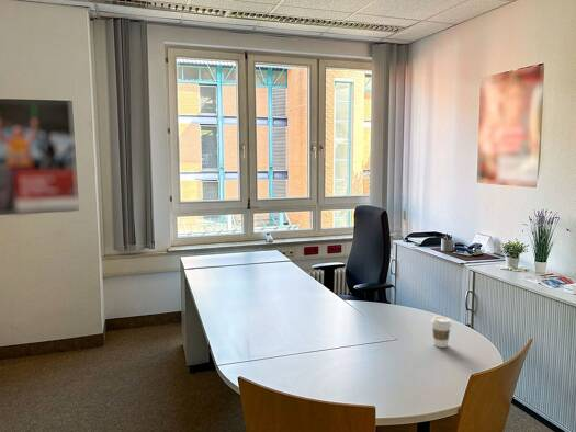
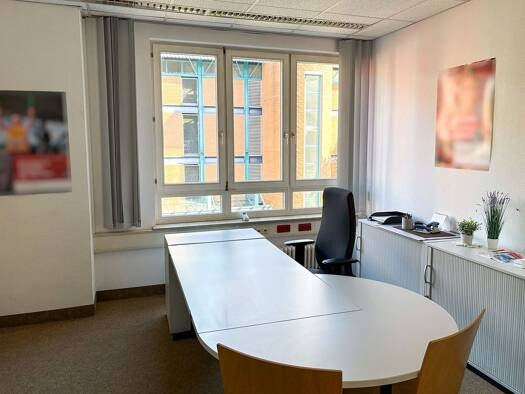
- coffee cup [430,316,453,349]
